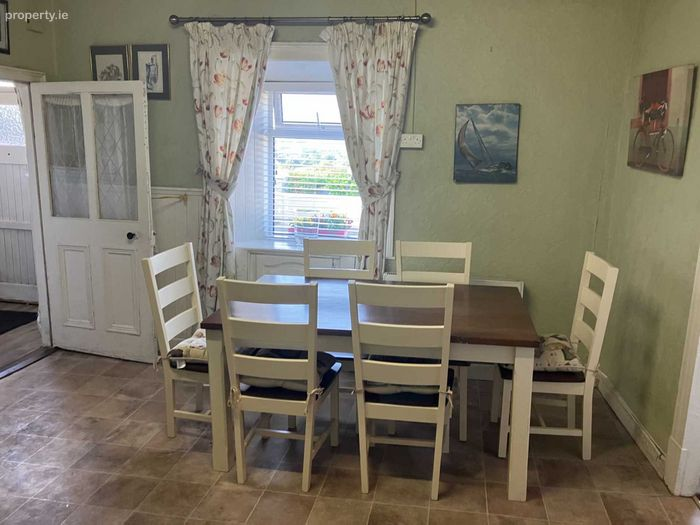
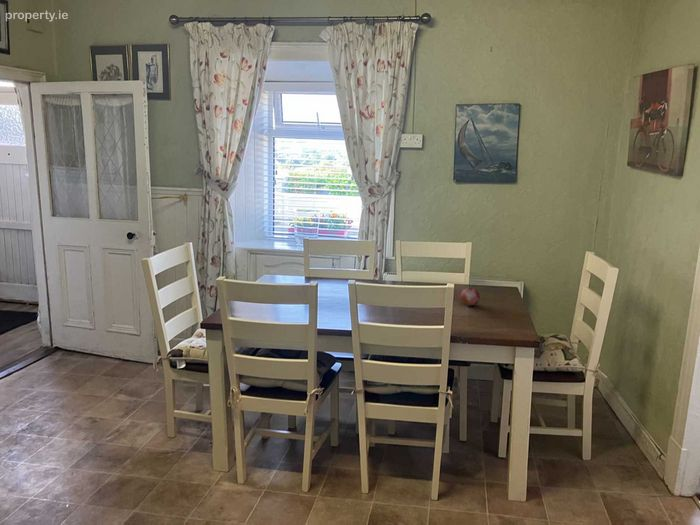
+ fruit [459,285,481,307]
